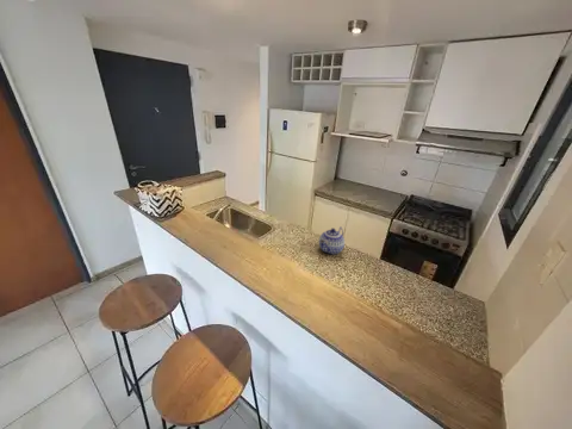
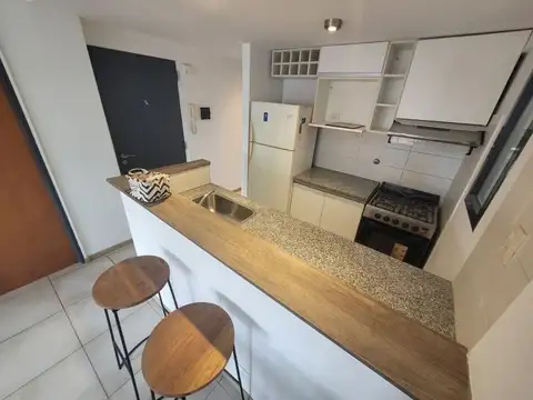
- teapot [318,226,346,256]
